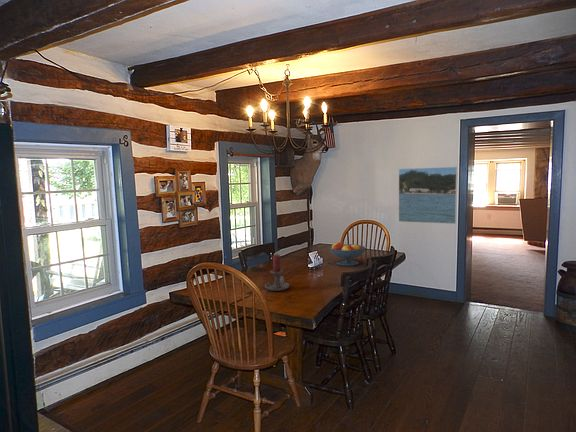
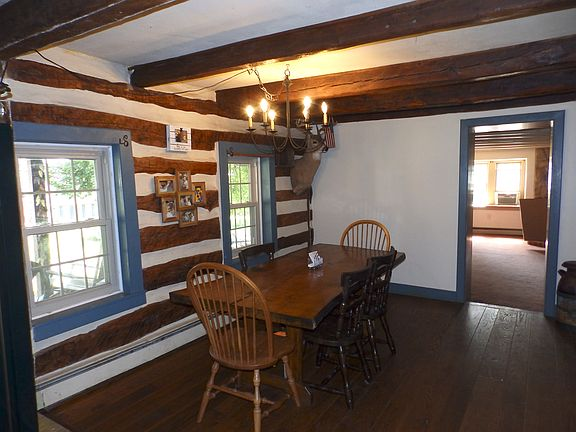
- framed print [398,166,458,225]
- fruit bowl [329,241,366,267]
- candle holder [264,253,290,292]
